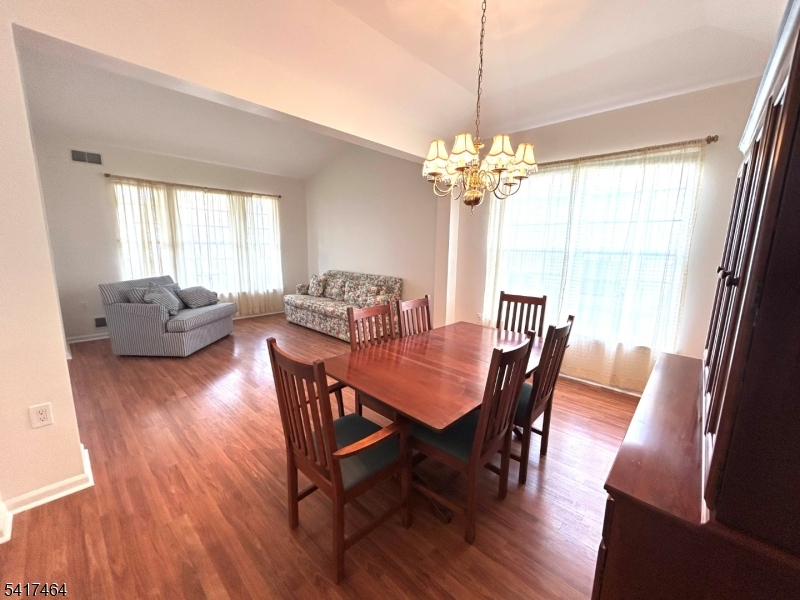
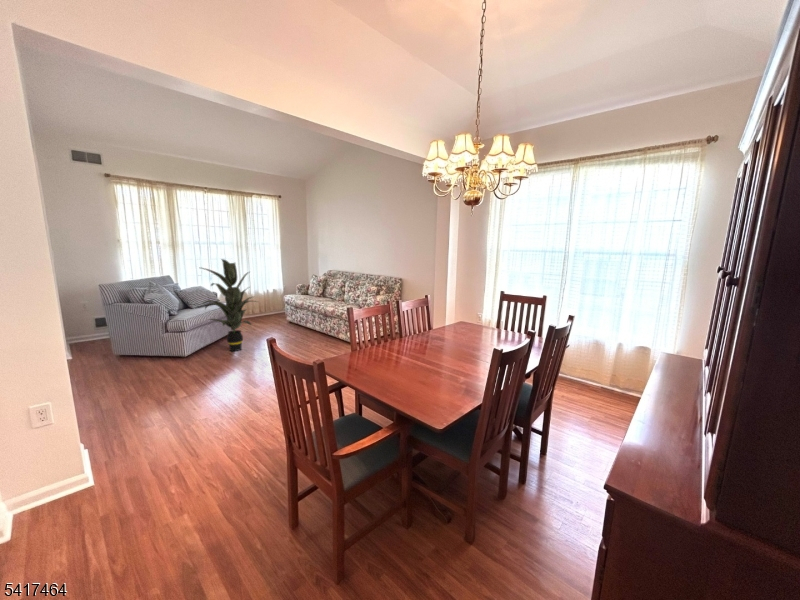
+ indoor plant [200,258,258,352]
